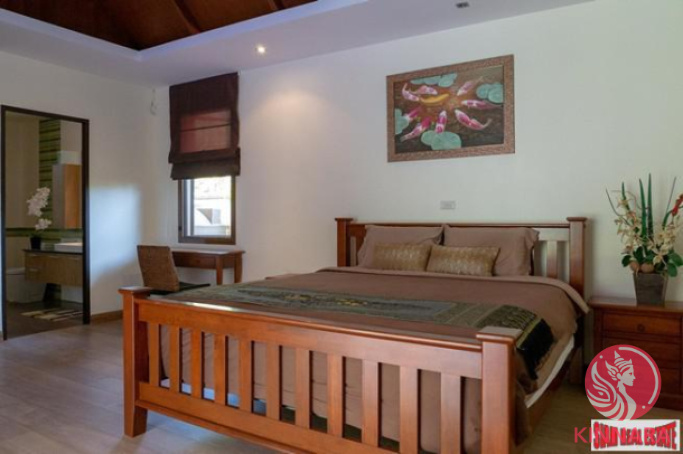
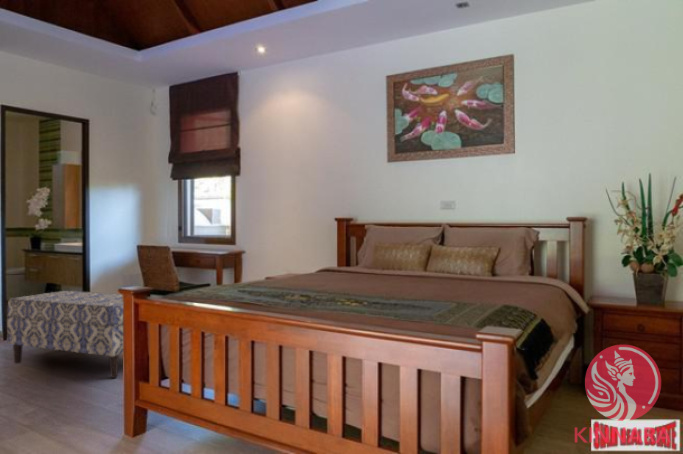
+ bench [6,290,124,379]
